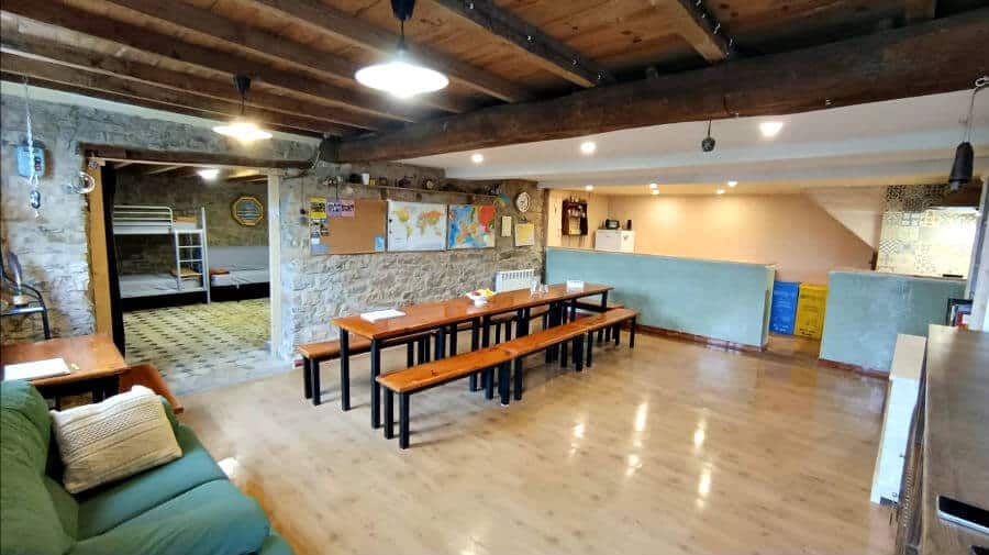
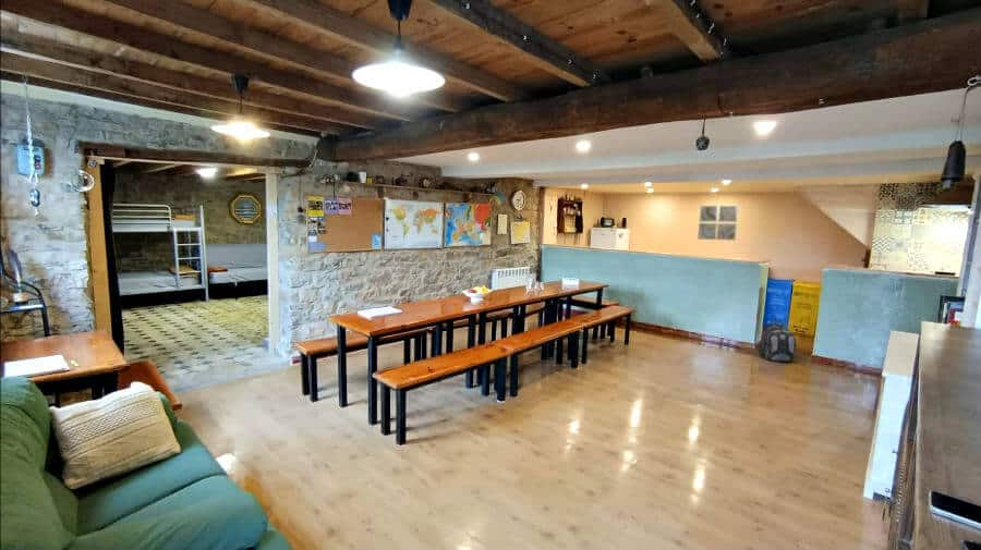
+ wall art [697,204,739,242]
+ backpack [756,320,798,364]
